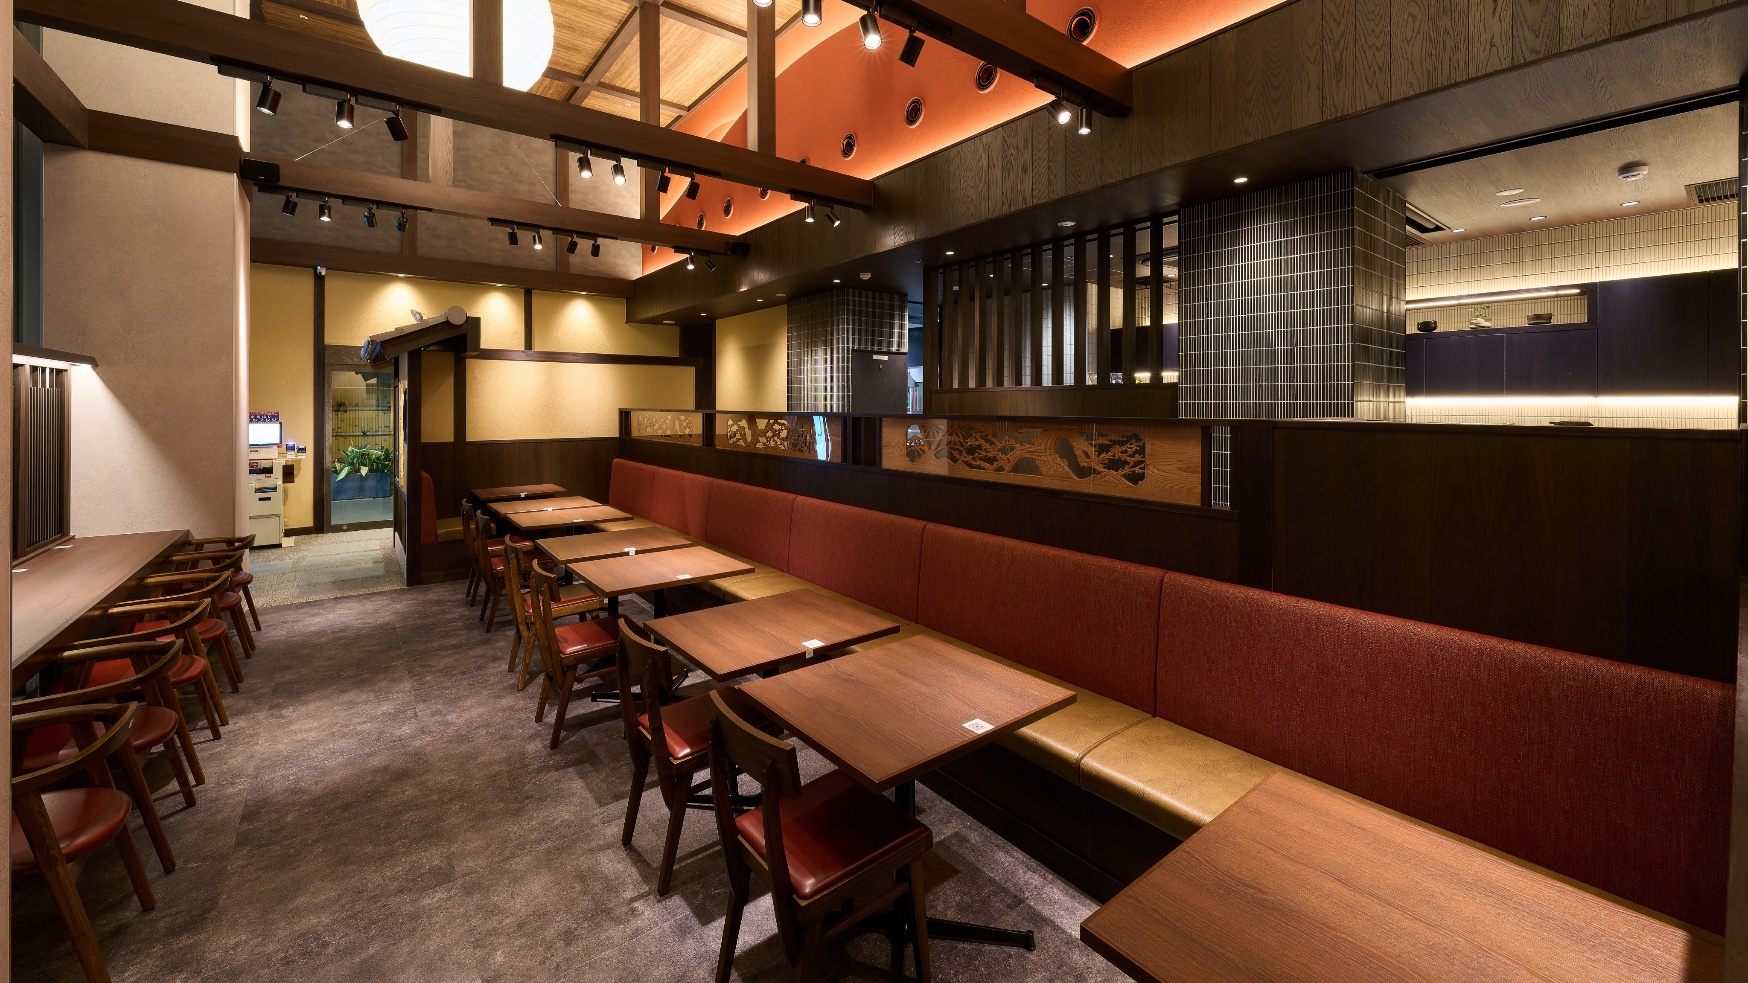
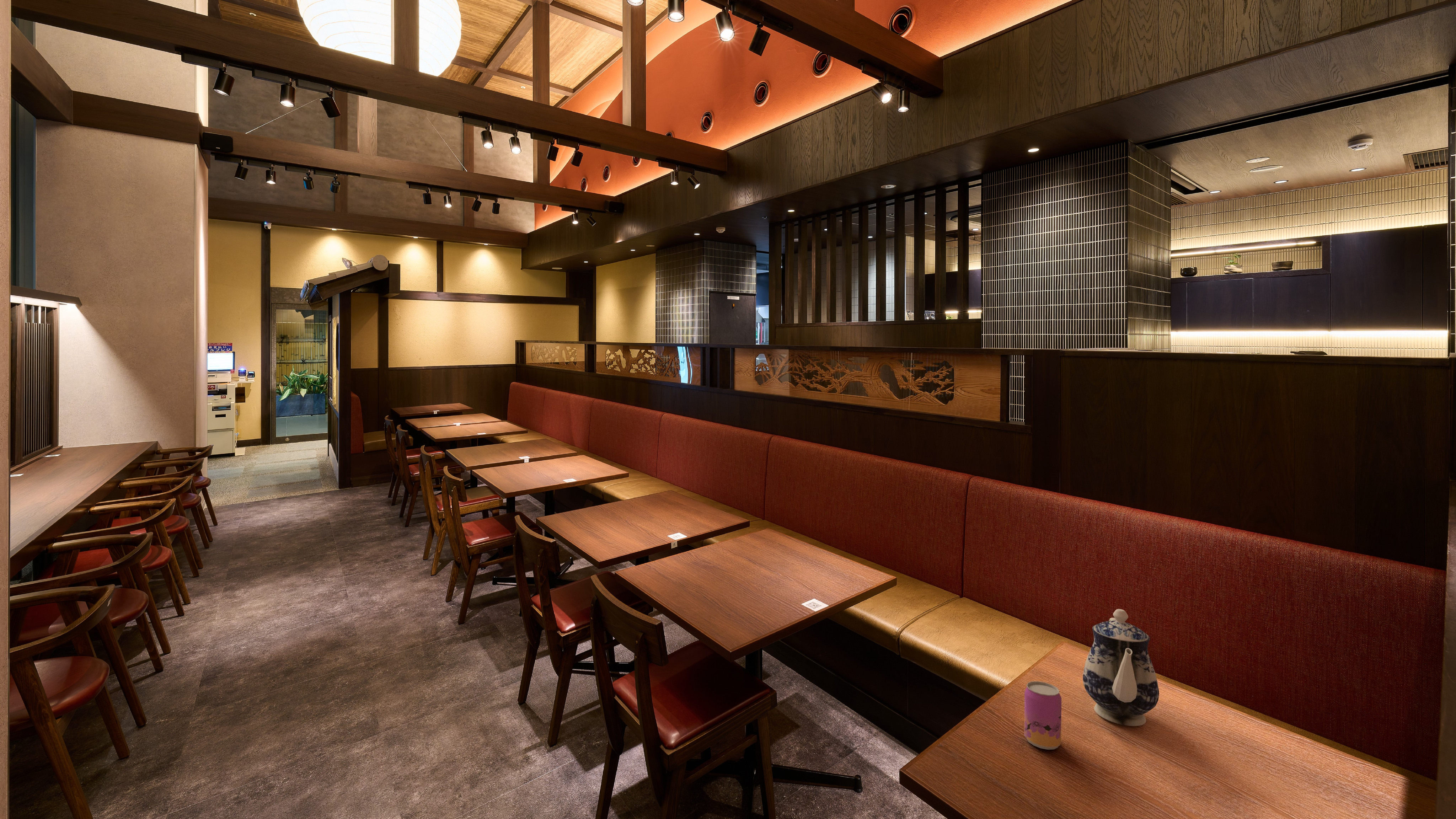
+ beer can [1024,681,1062,750]
+ teapot [1082,609,1160,727]
